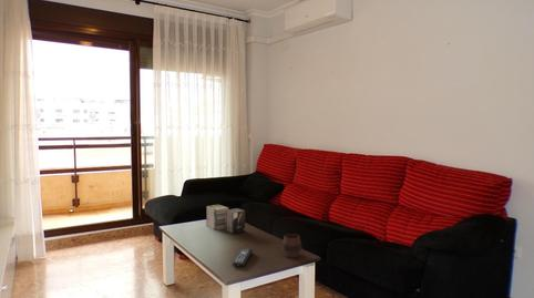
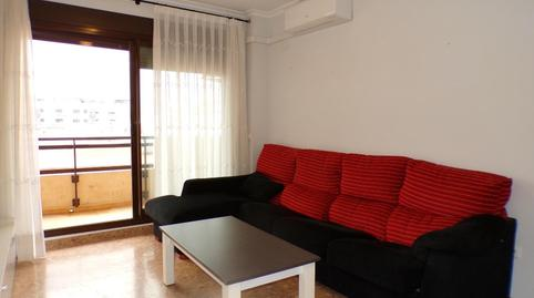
- magazine [205,204,246,235]
- remote control [232,247,254,267]
- cup [281,233,302,259]
